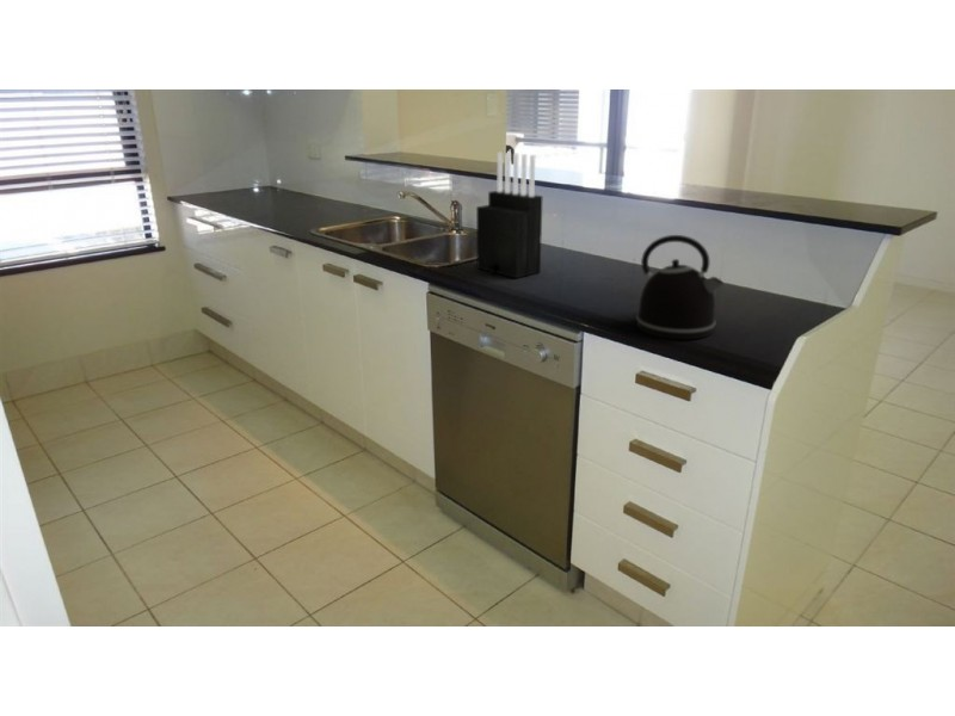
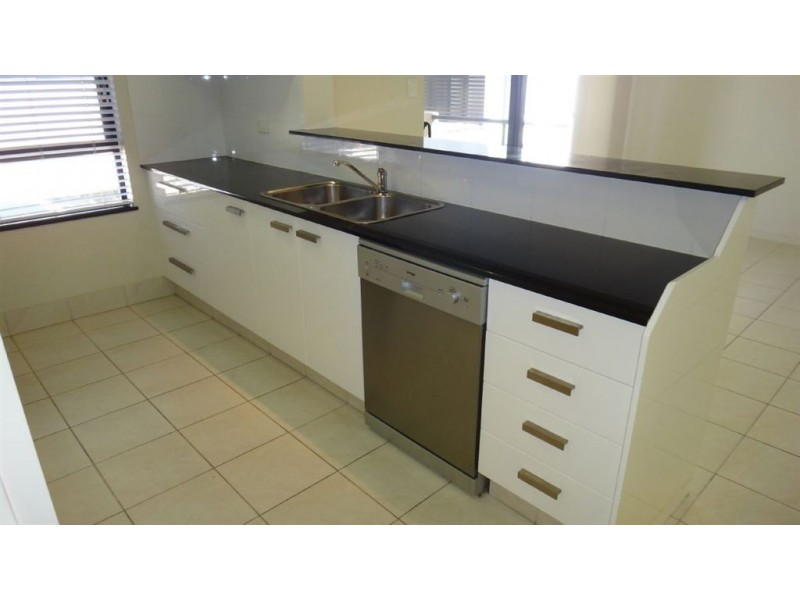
- kettle [633,234,726,340]
- knife block [475,152,544,279]
